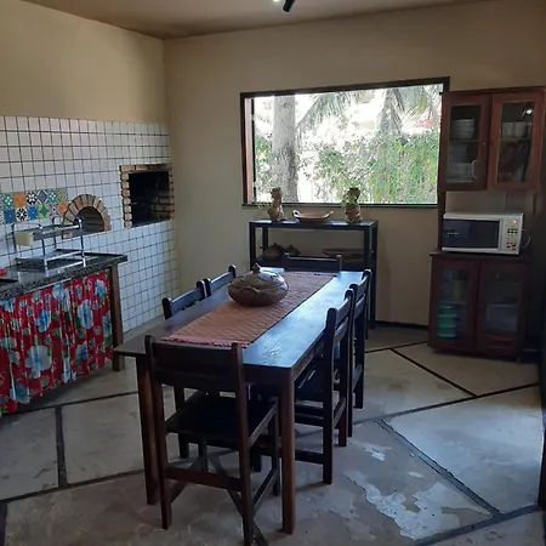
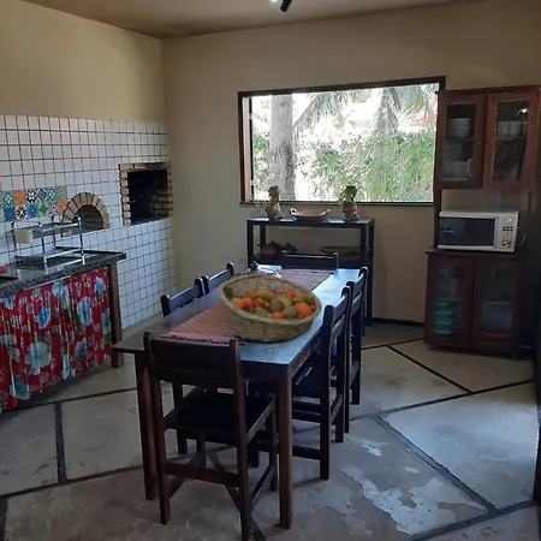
+ fruit basket [216,273,323,344]
